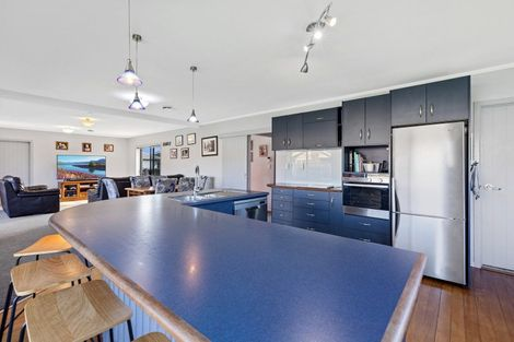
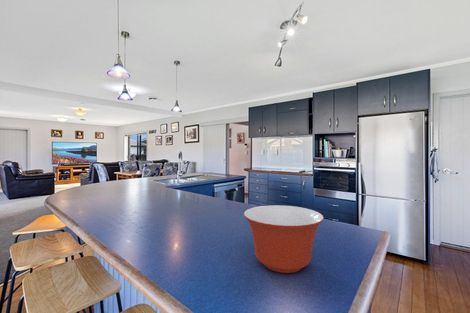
+ mixing bowl [243,204,325,274]
